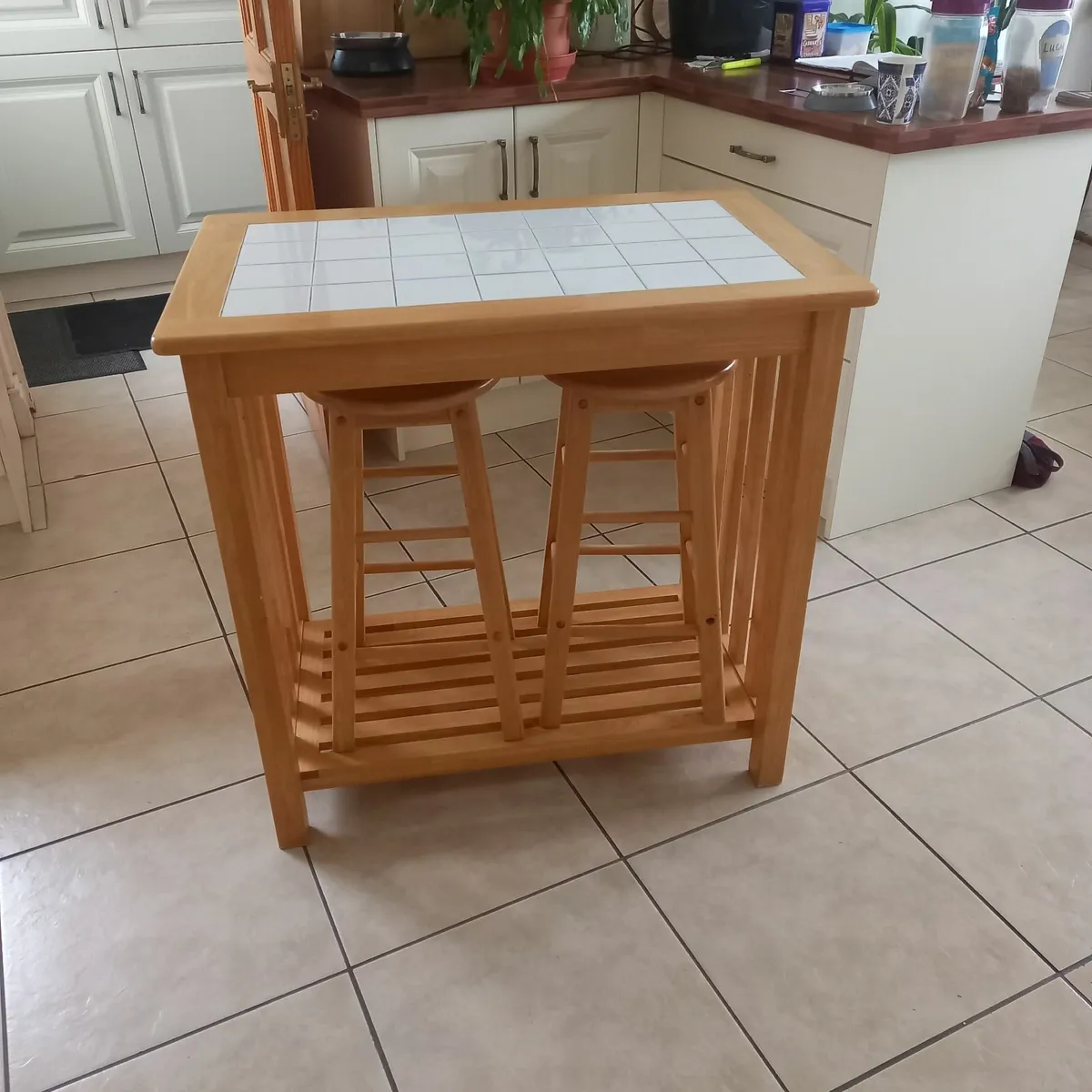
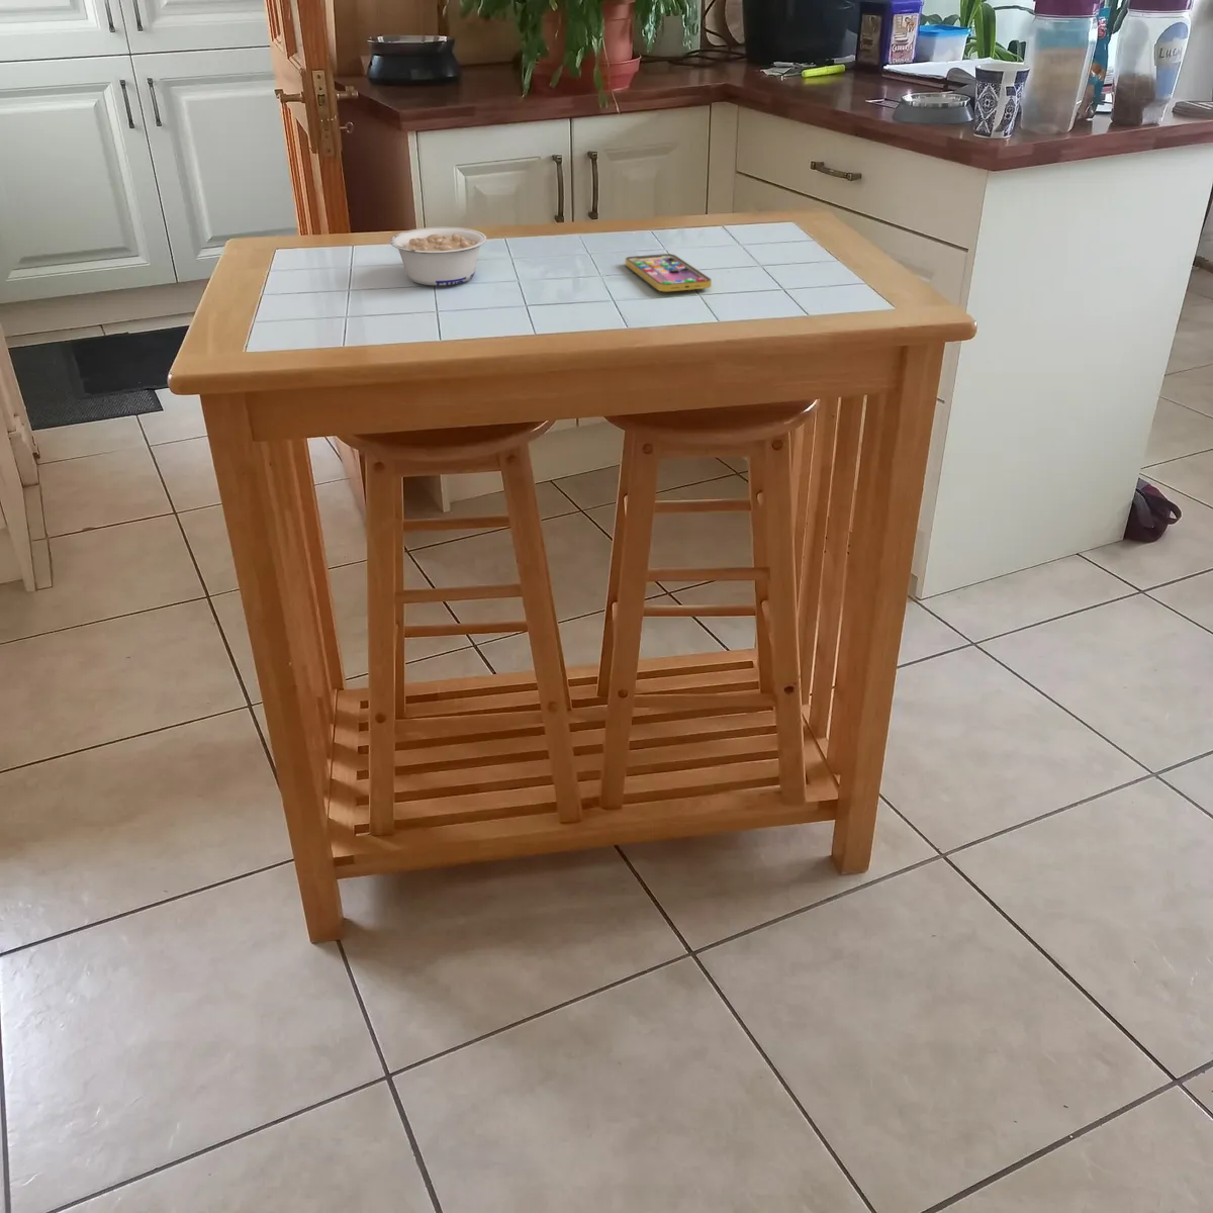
+ smartphone [624,252,713,292]
+ legume [389,227,488,287]
